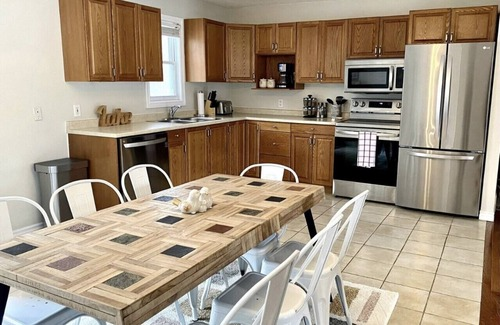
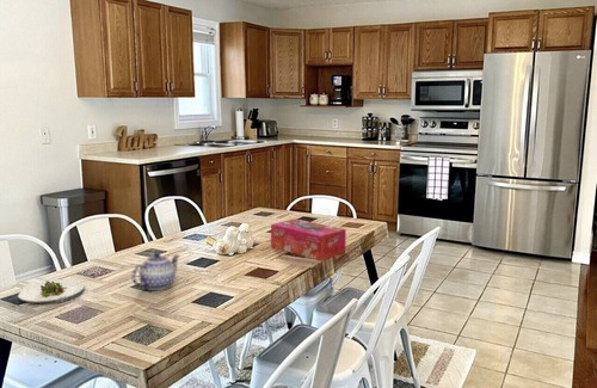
+ teapot [130,252,180,291]
+ salad plate [17,278,86,304]
+ tissue box [270,217,347,261]
